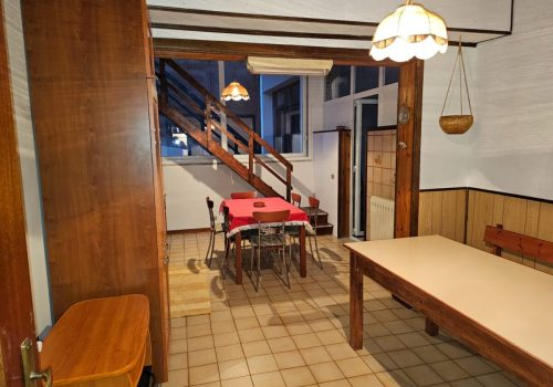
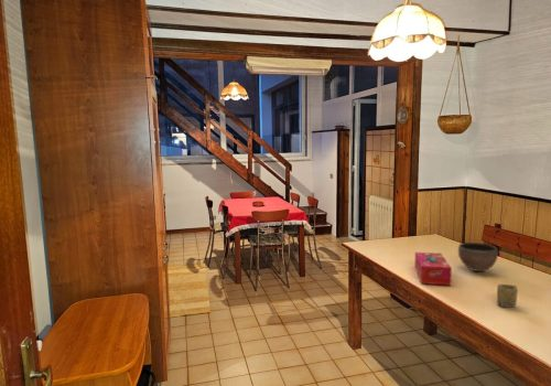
+ bowl [457,242,499,272]
+ tissue box [413,251,453,287]
+ cup [496,283,519,309]
